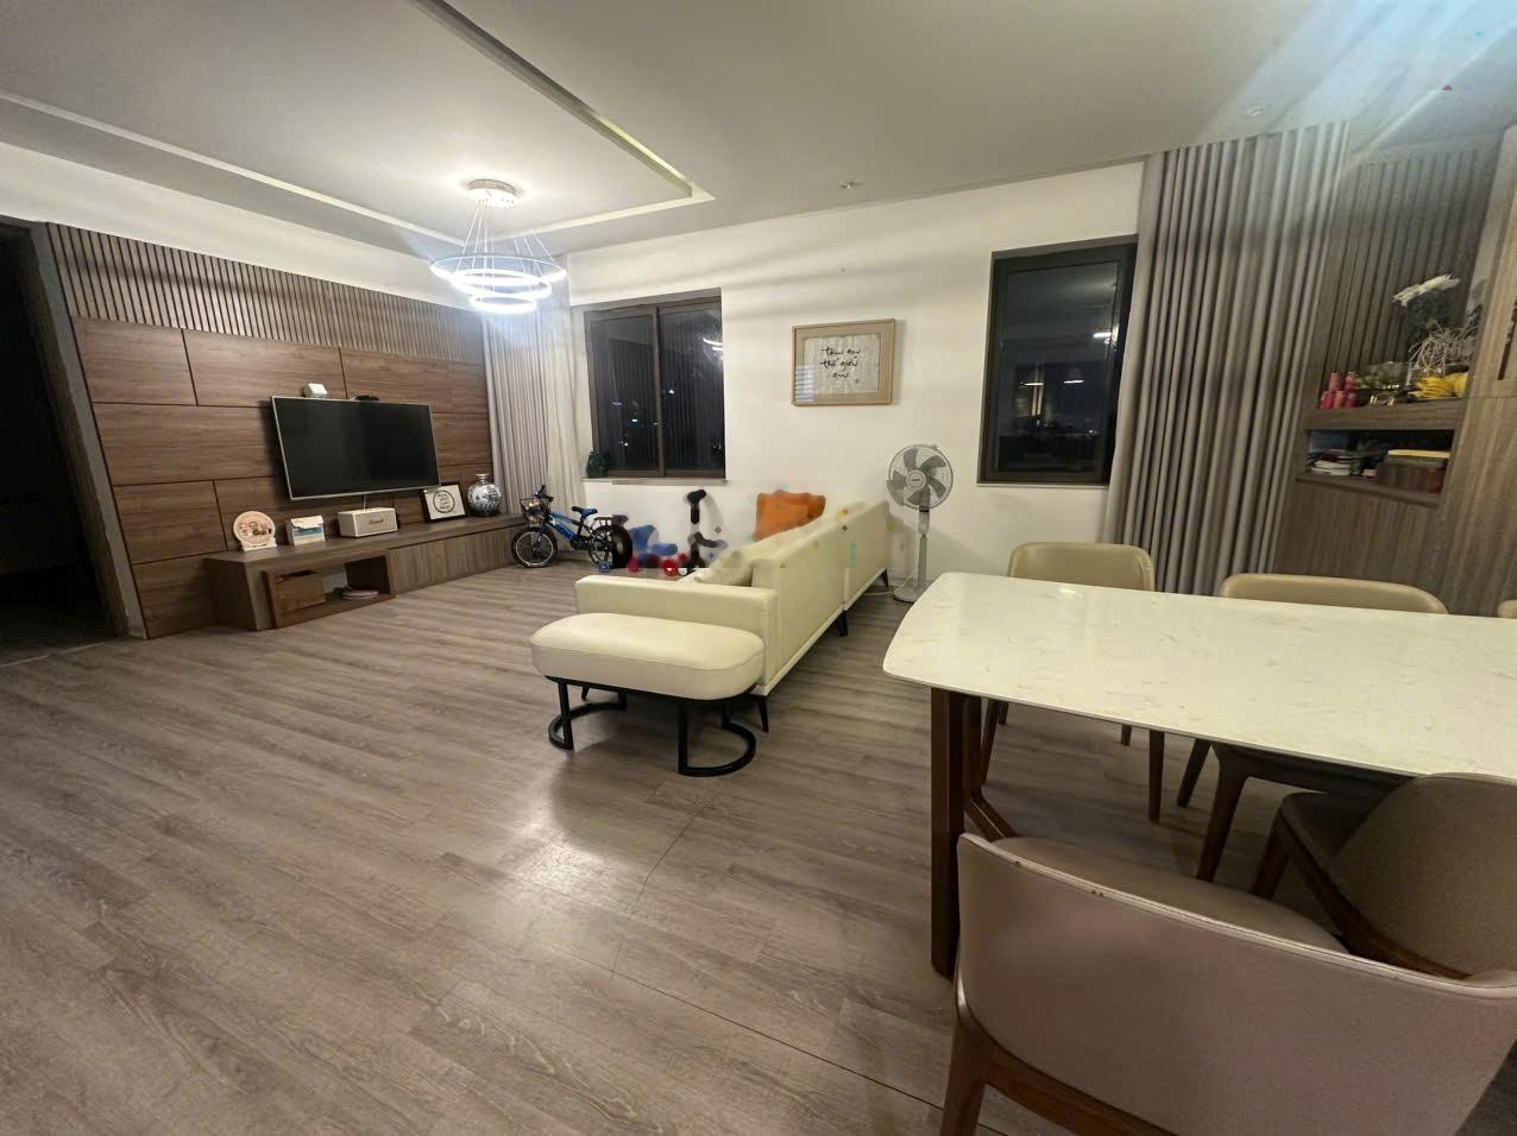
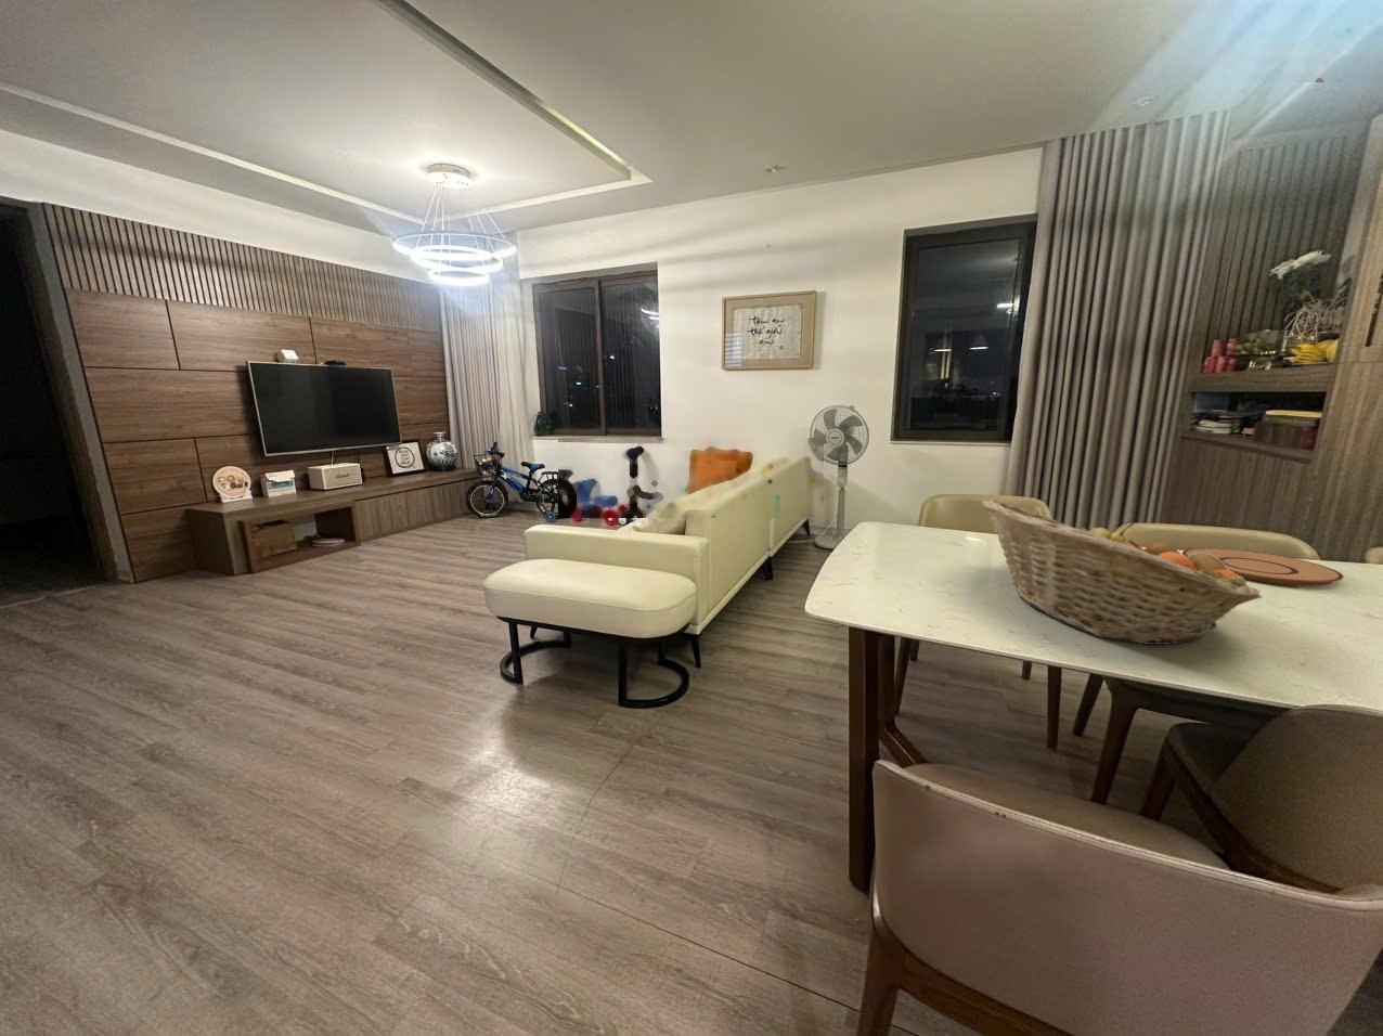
+ fruit basket [980,498,1262,646]
+ plate [1182,547,1345,588]
